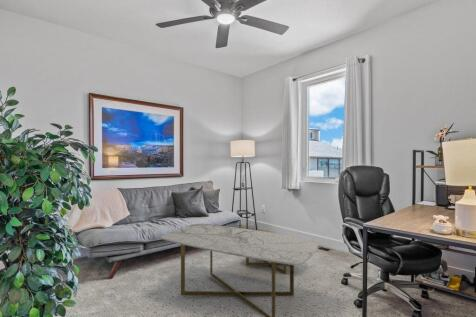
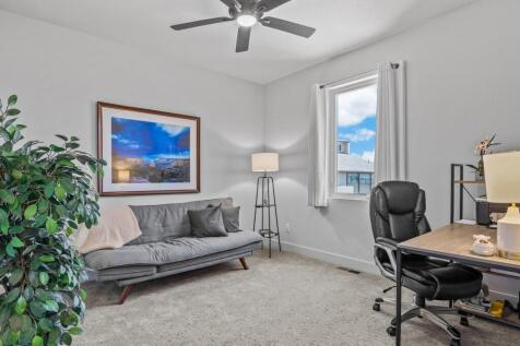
- coffee table [160,222,320,317]
